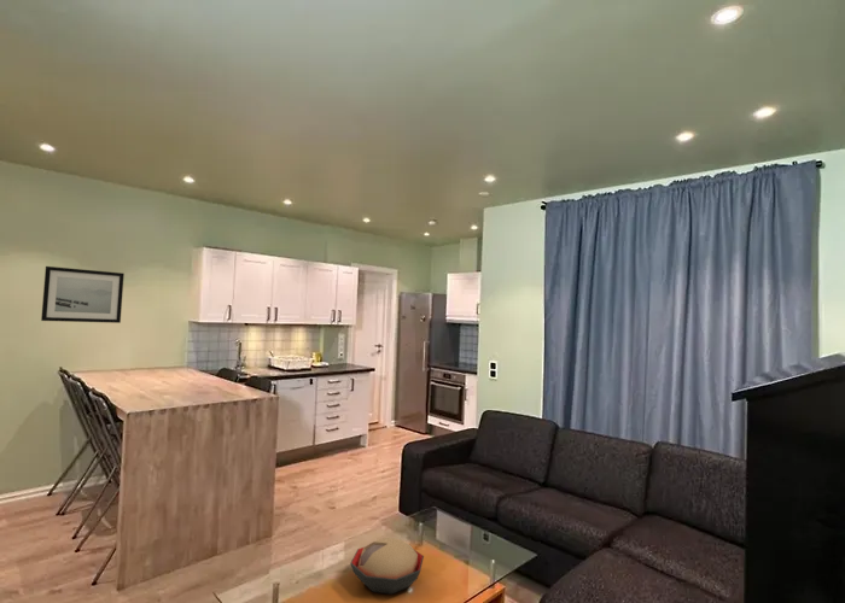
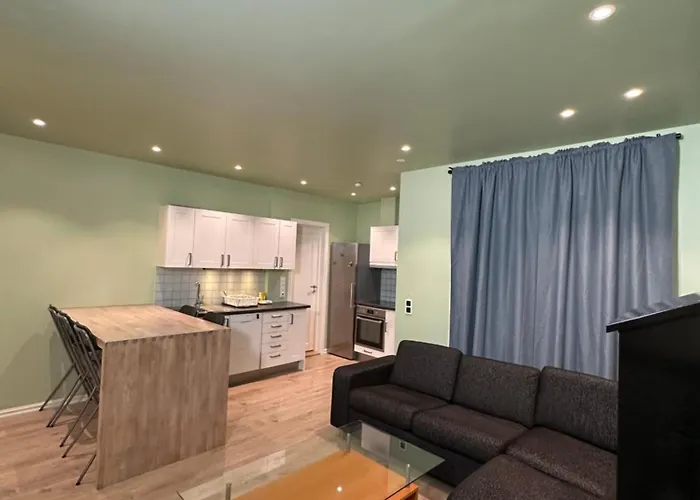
- wall art [40,265,126,324]
- decorative bowl [349,537,425,596]
